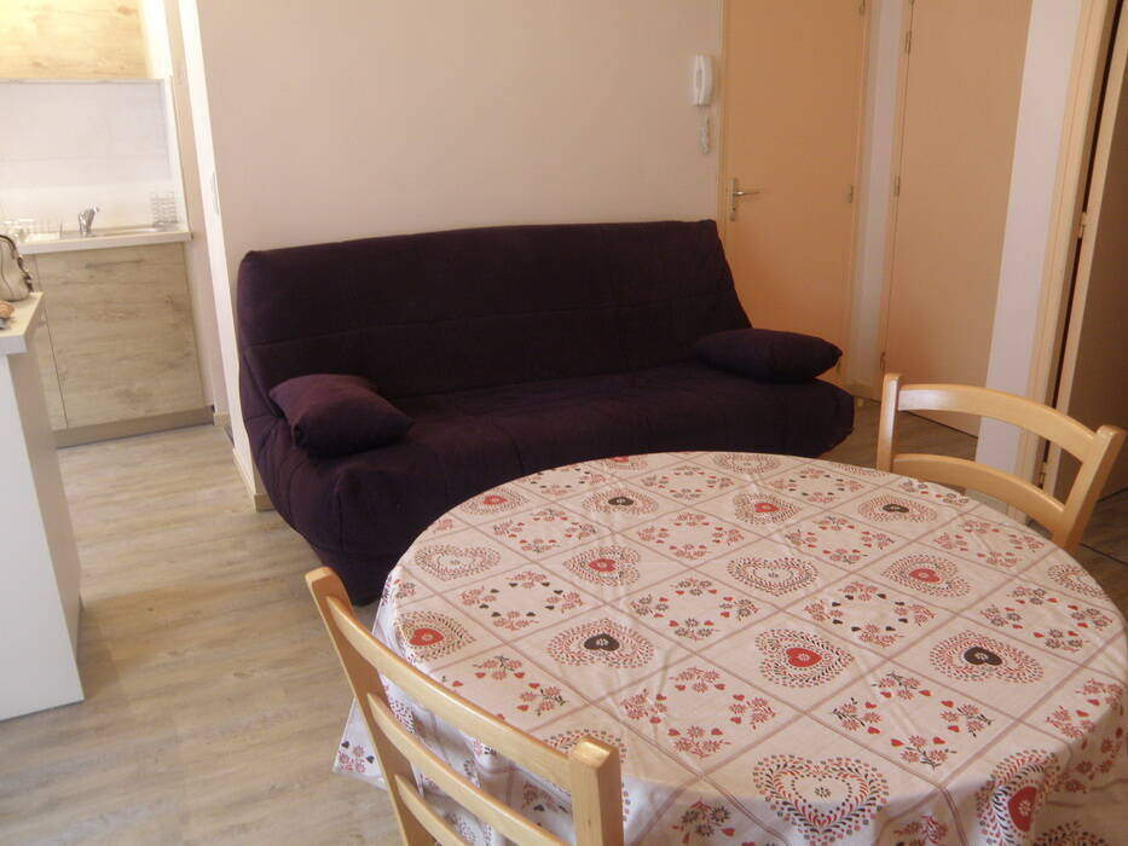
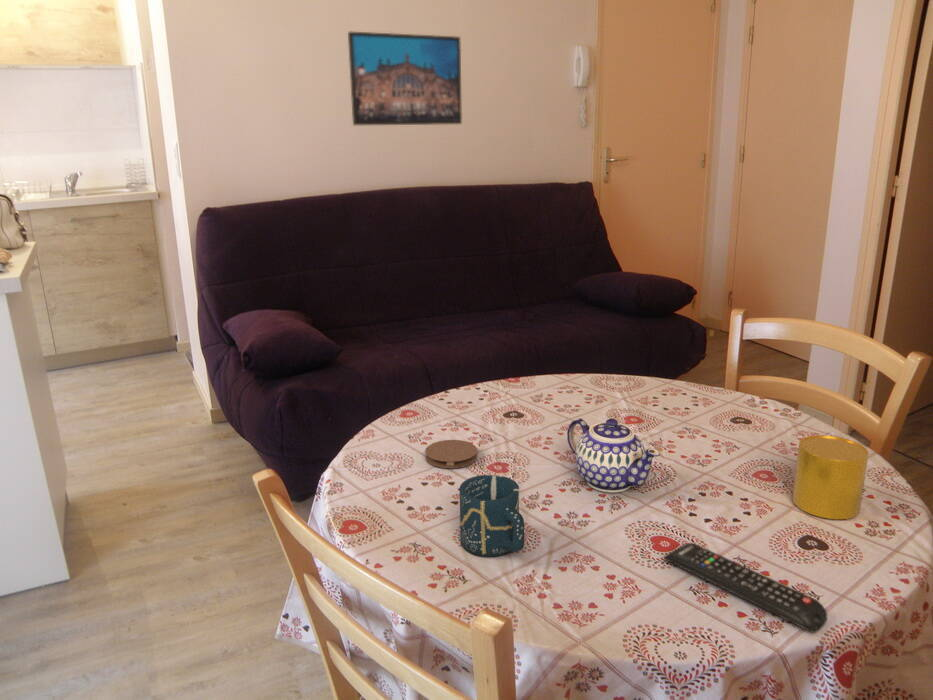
+ teapot [566,417,661,493]
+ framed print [347,31,463,126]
+ cup [459,474,525,558]
+ remote control [663,542,828,634]
+ coaster [424,439,478,469]
+ cup [791,434,869,520]
